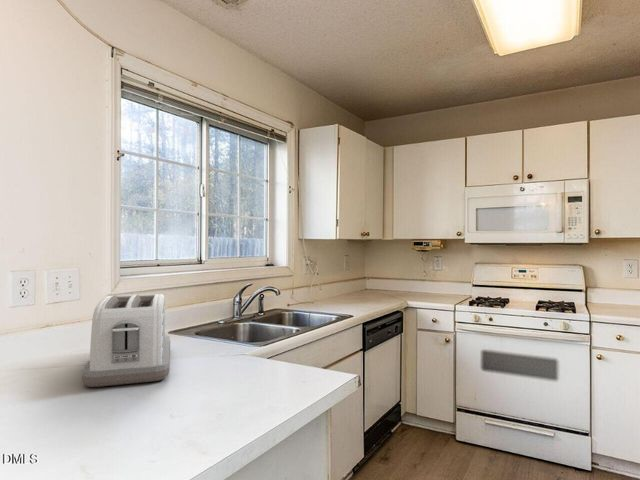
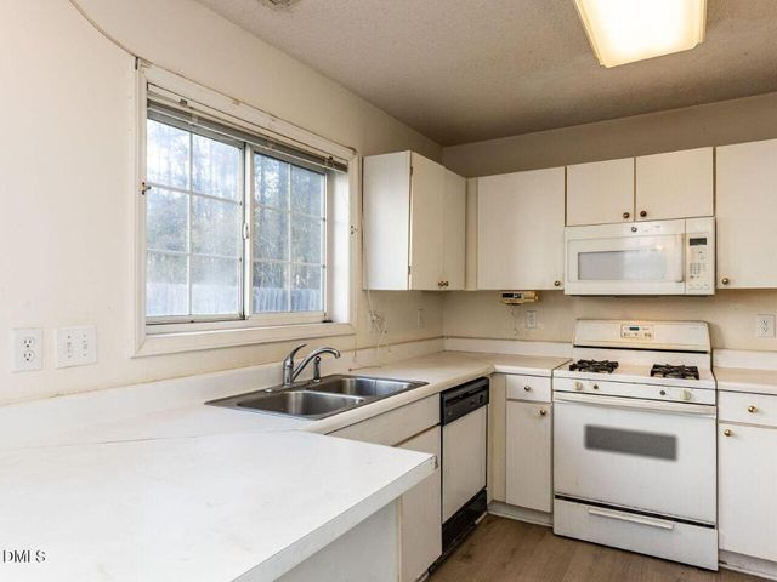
- toaster [81,293,171,388]
